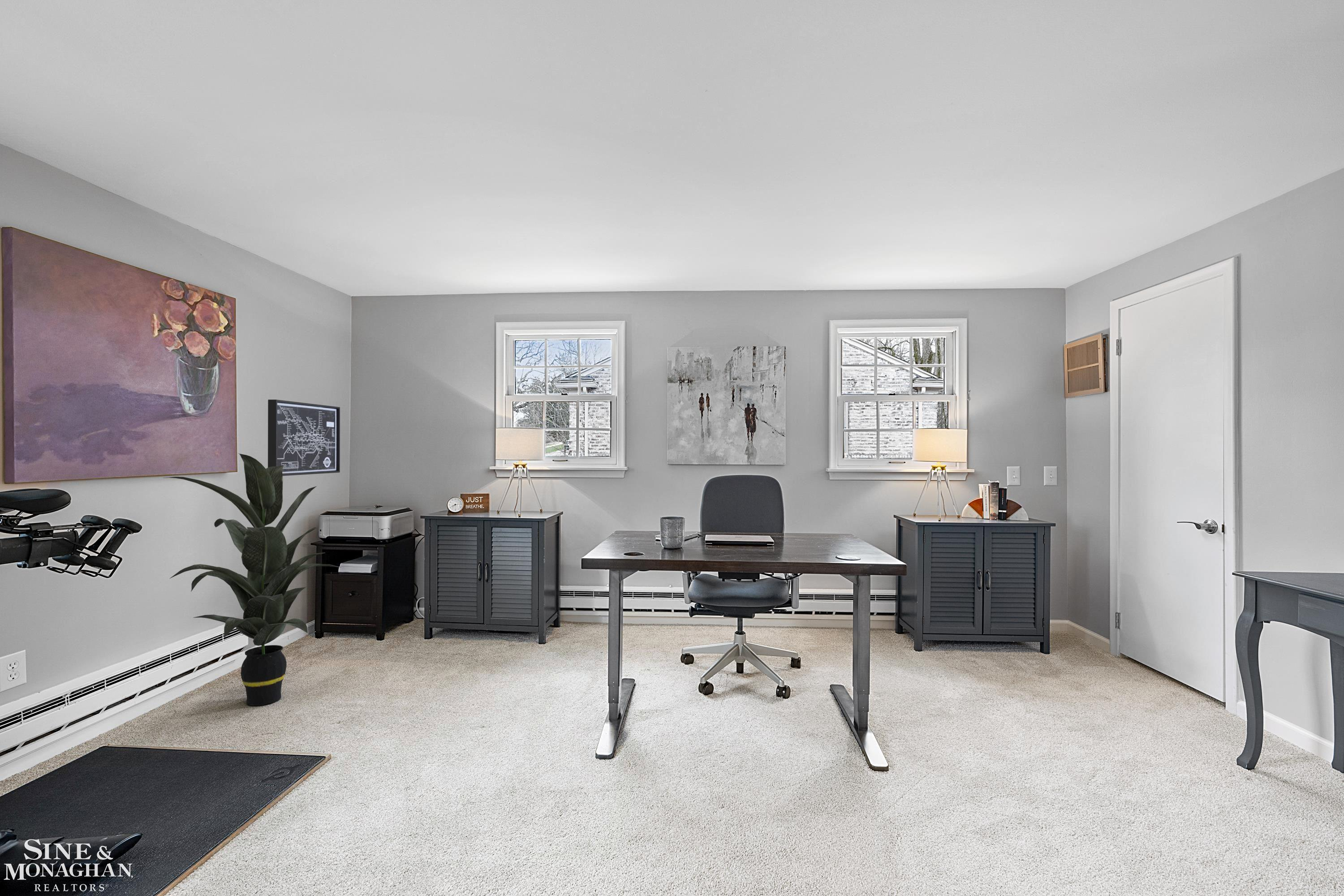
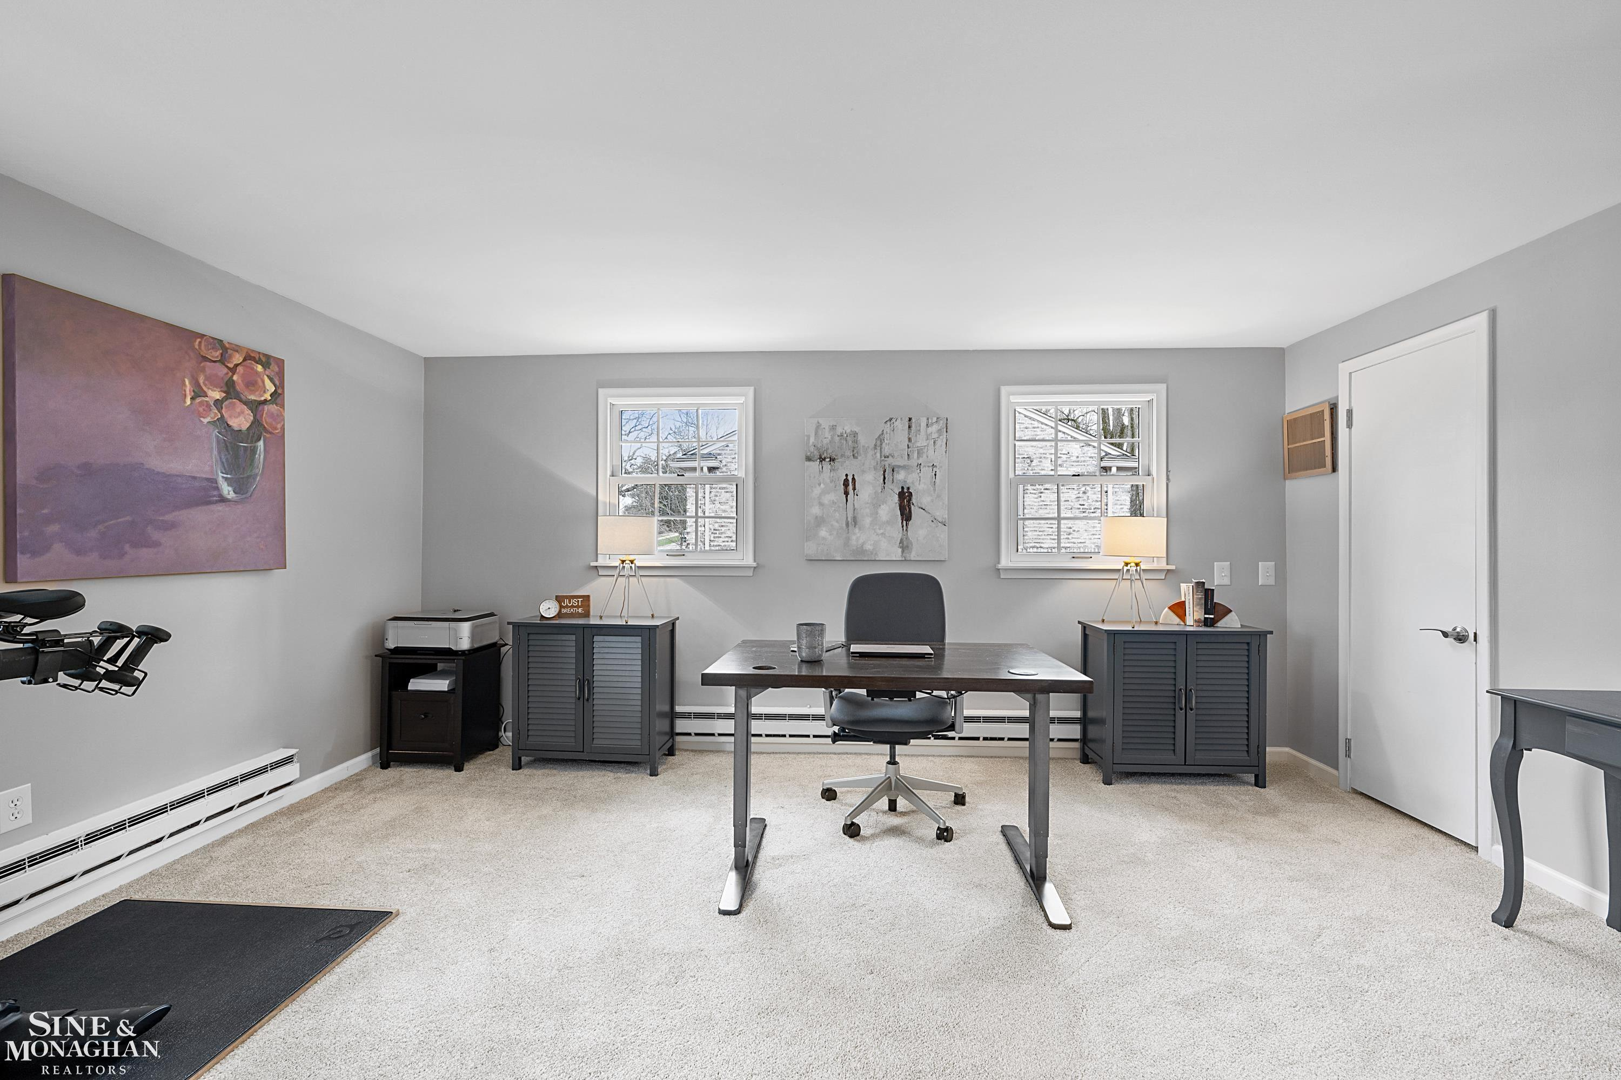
- wall art [267,399,340,476]
- indoor plant [164,453,342,706]
